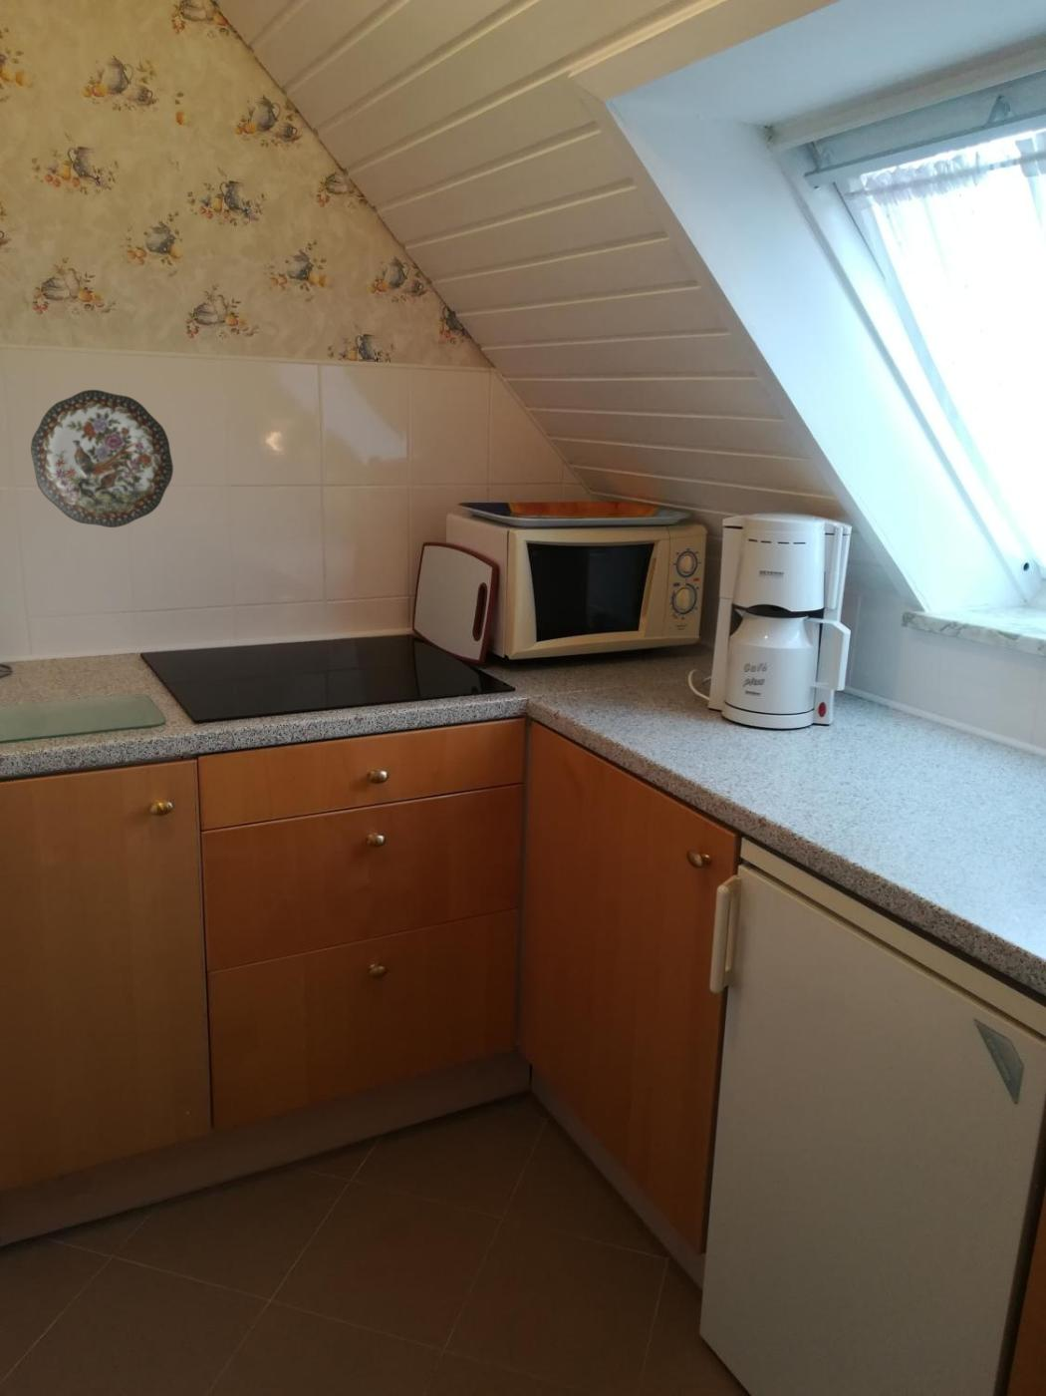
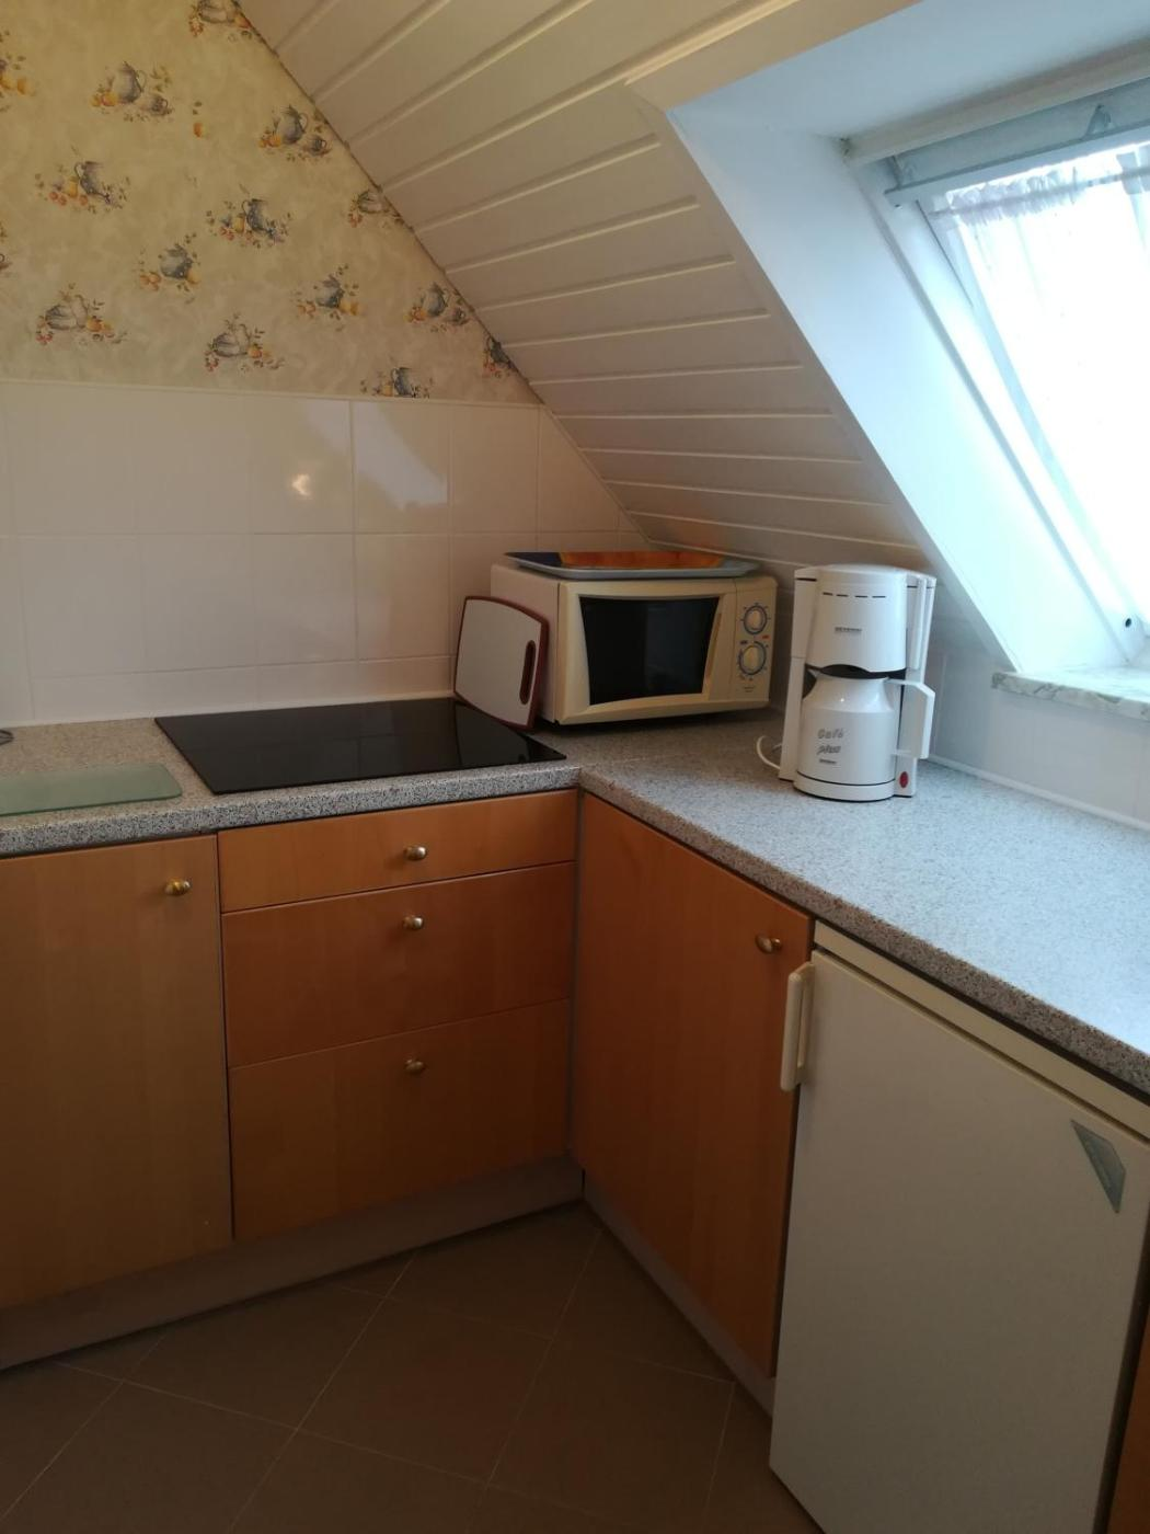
- decorative plate [30,389,175,529]
